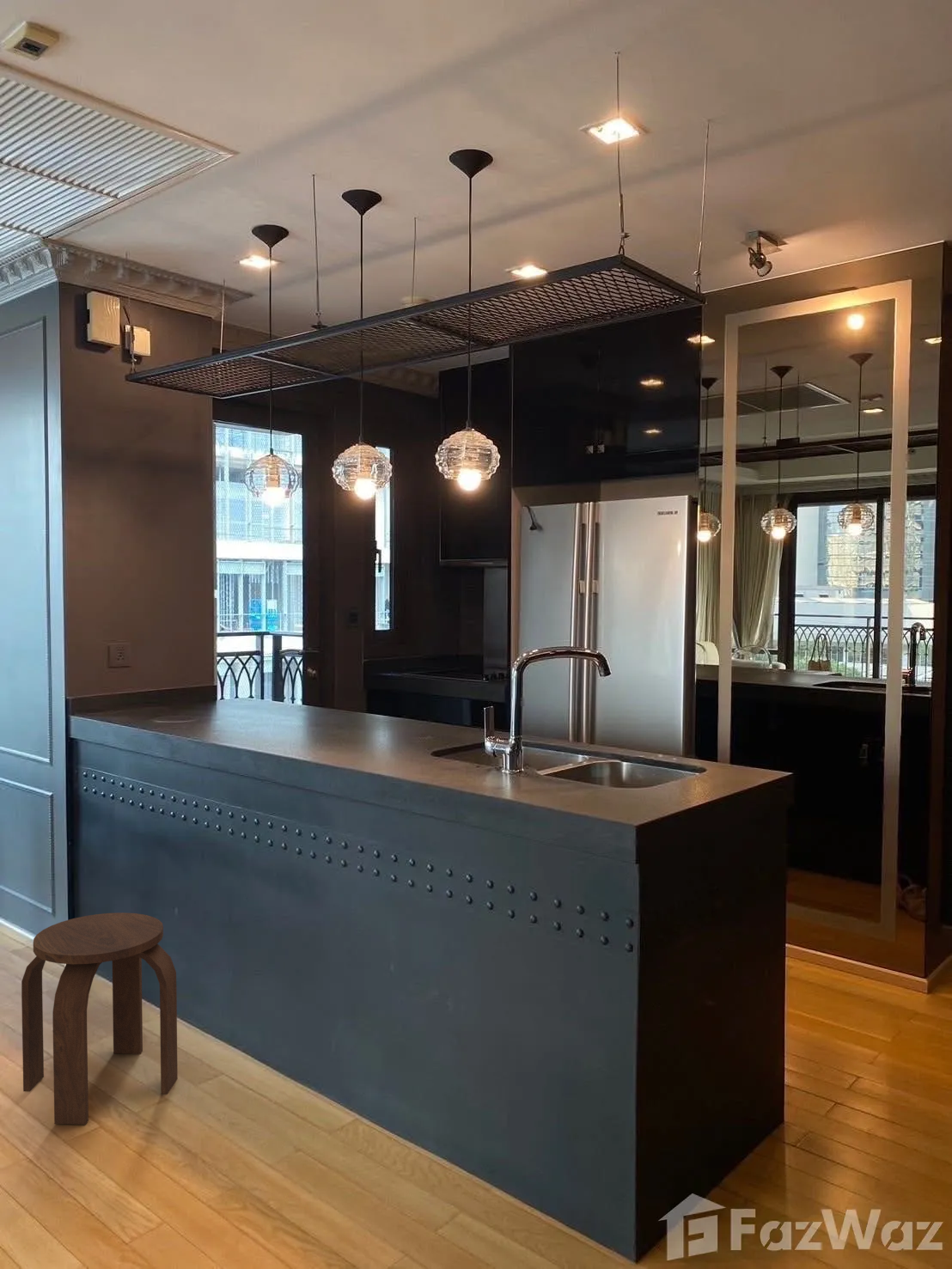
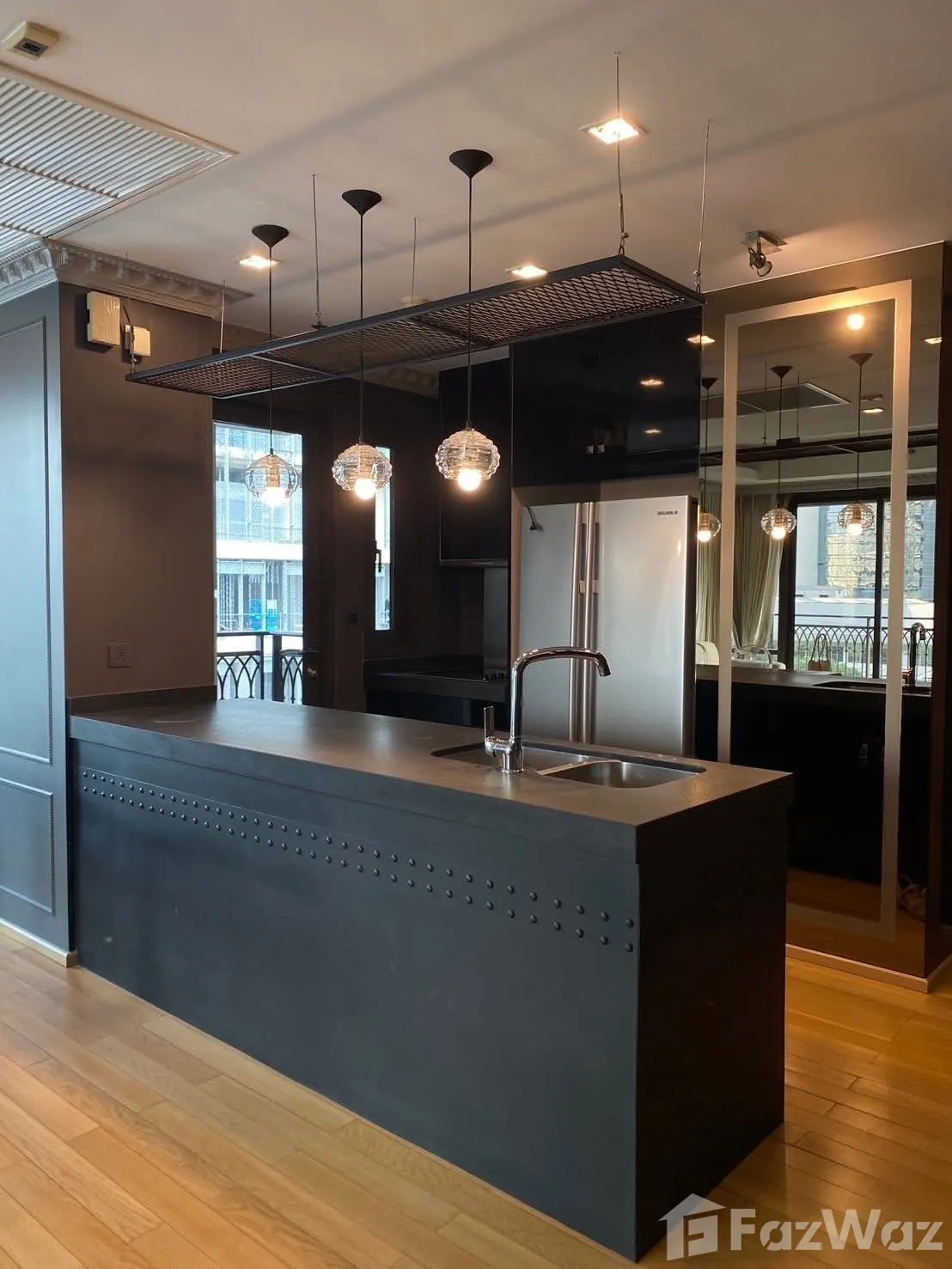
- stool [21,912,179,1126]
